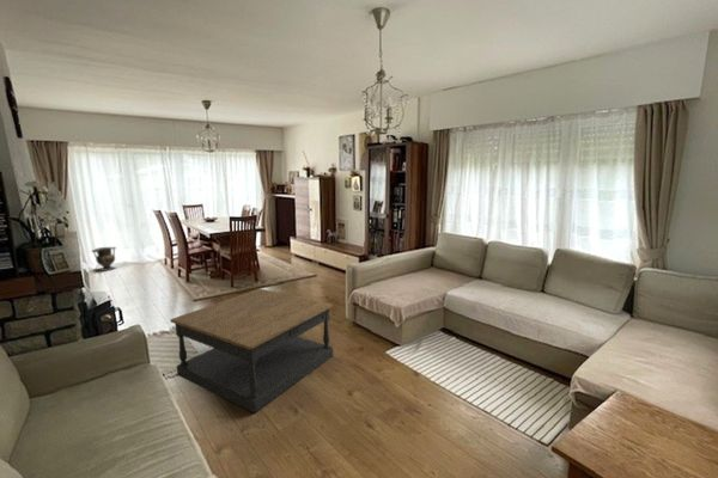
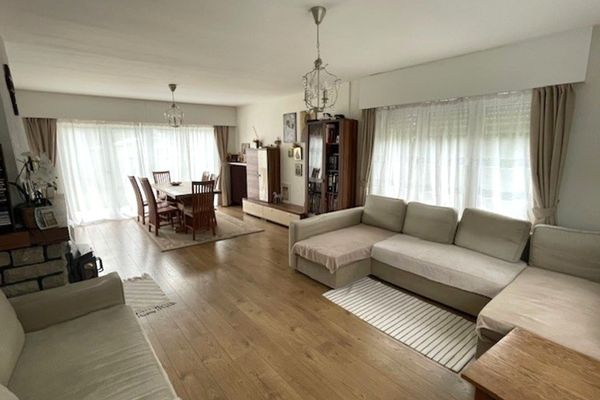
- vase [91,246,117,272]
- coffee table [169,288,334,413]
